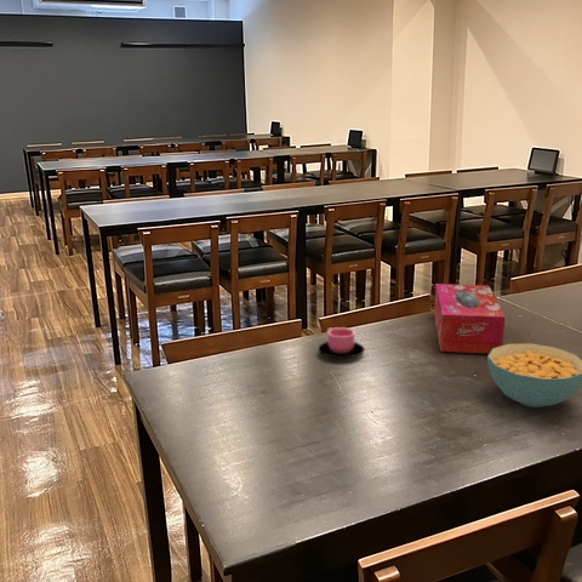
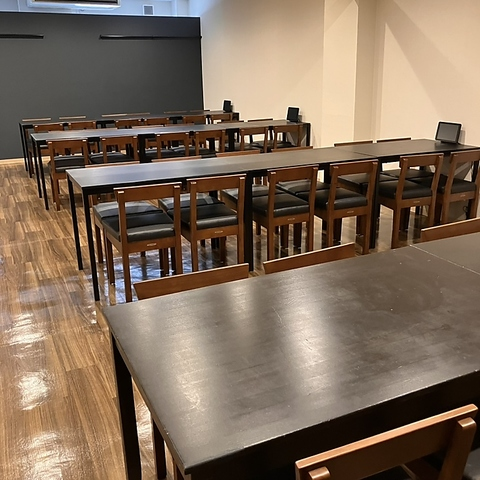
- cup [318,326,366,359]
- tissue box [433,283,506,354]
- cereal bowl [486,342,582,409]
